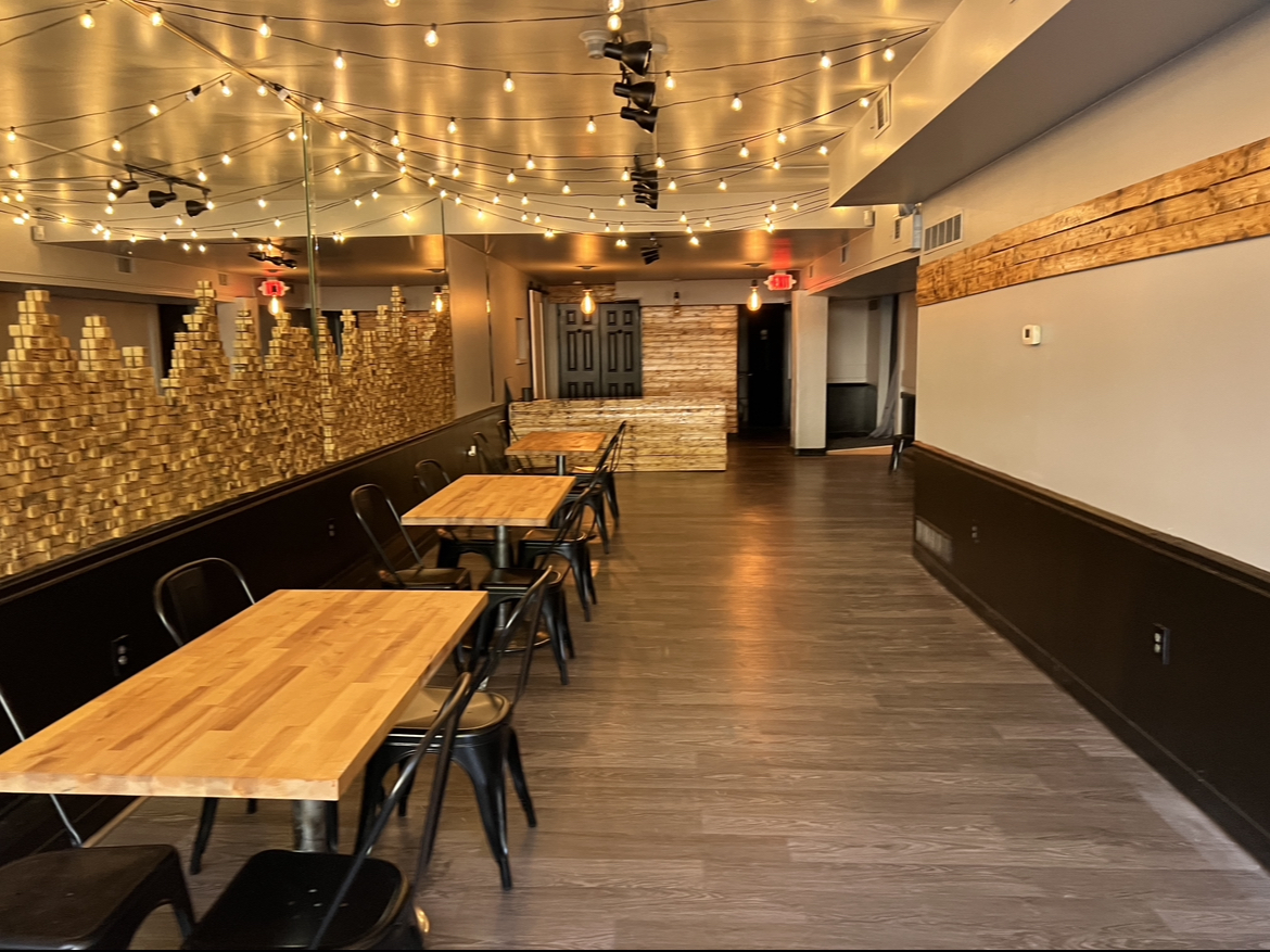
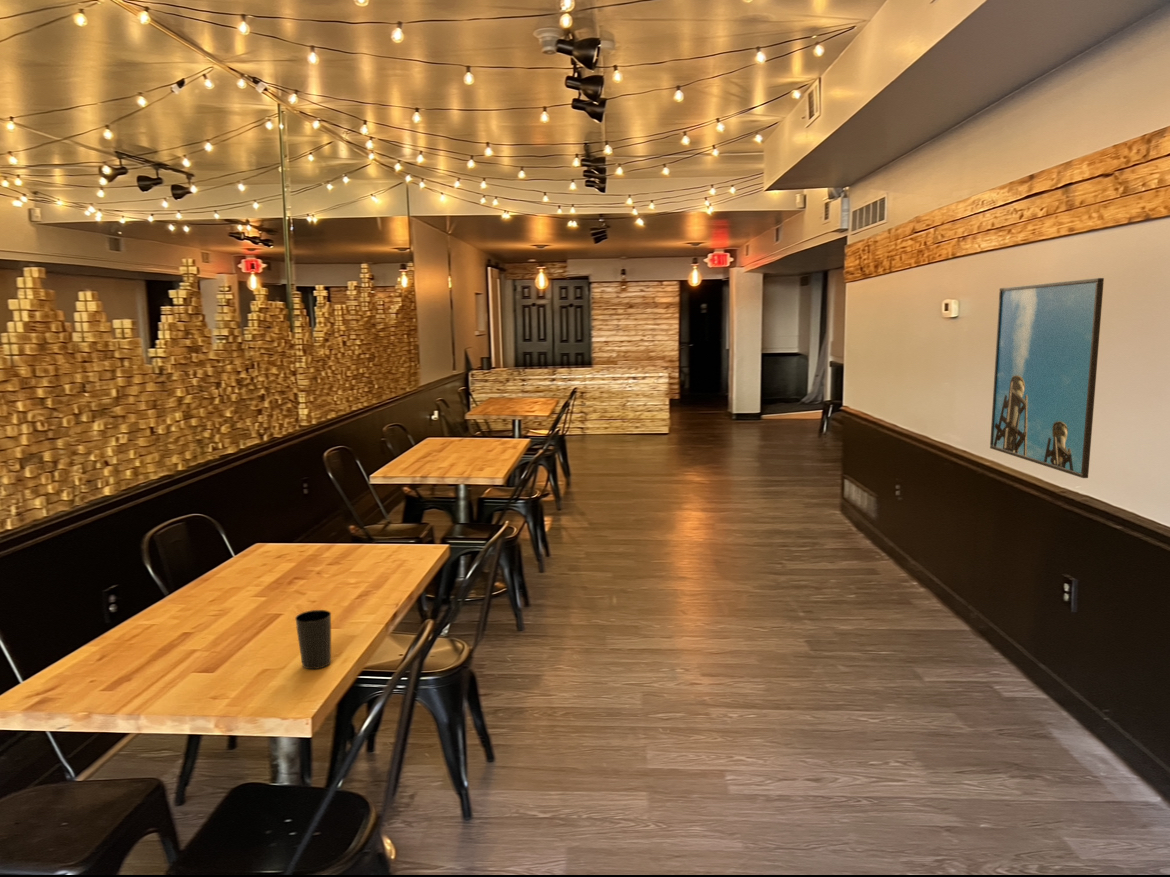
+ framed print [989,277,1105,479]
+ cup [294,609,332,670]
